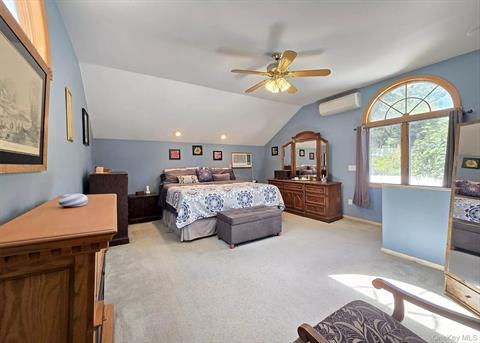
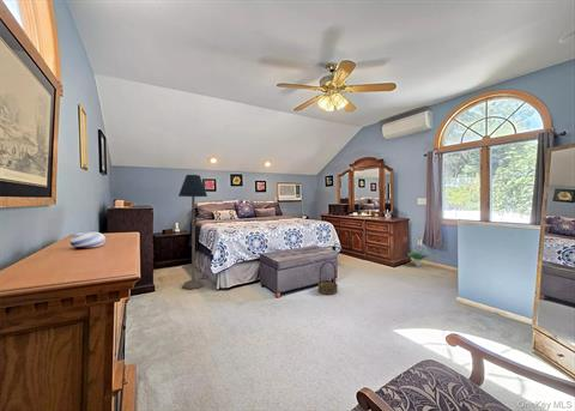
+ basket [317,260,339,296]
+ floor lamp [177,174,208,290]
+ potted plant [407,236,431,267]
